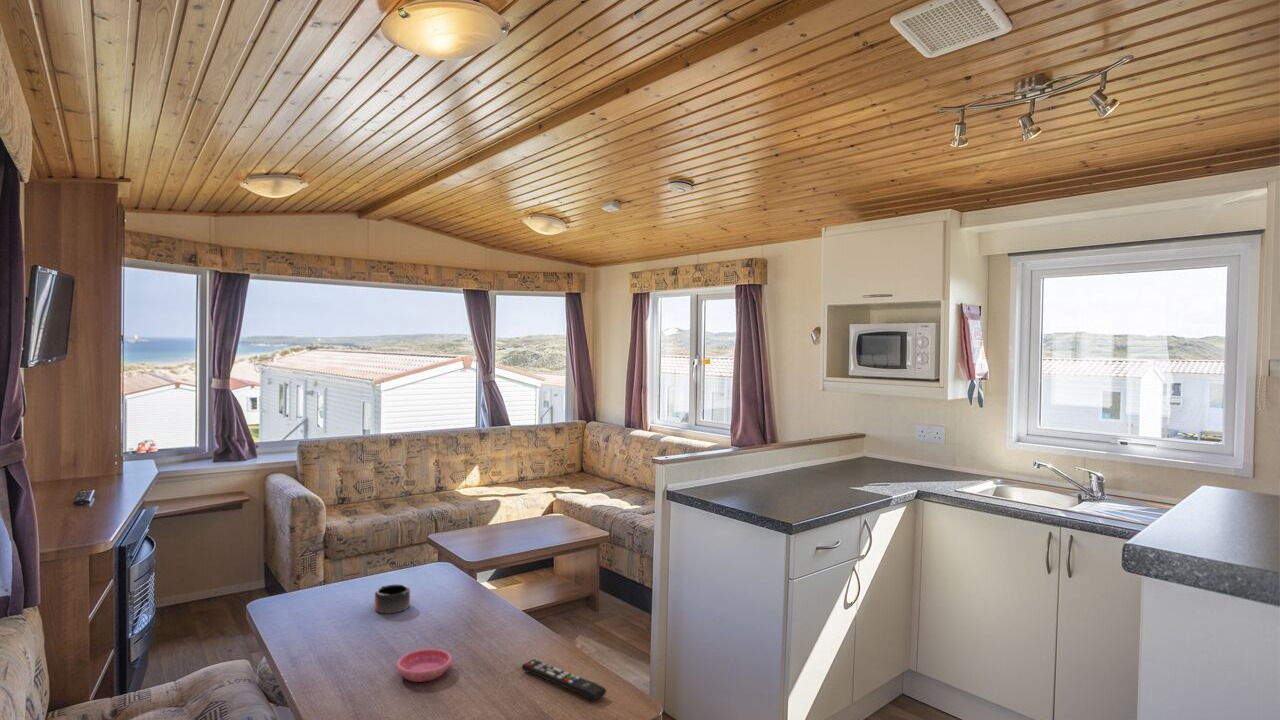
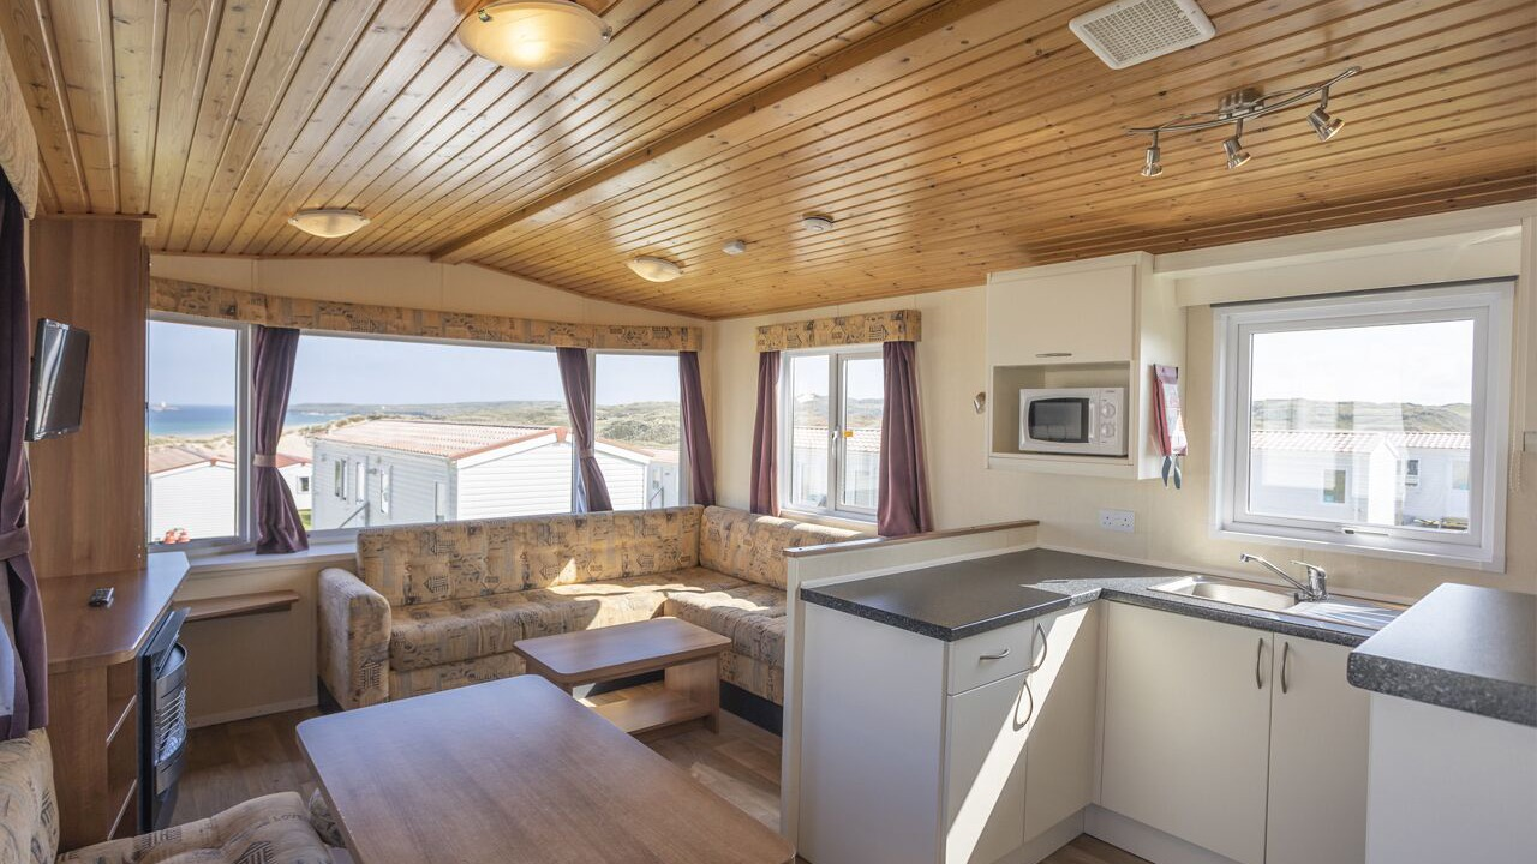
- saucer [396,648,453,683]
- mug [374,584,411,615]
- remote control [521,658,607,703]
